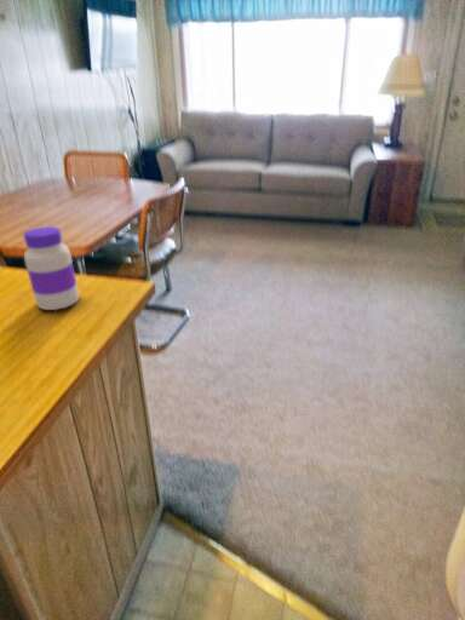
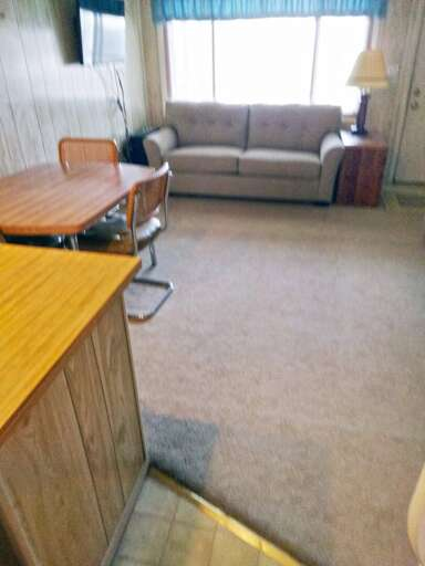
- jar [23,225,80,311]
